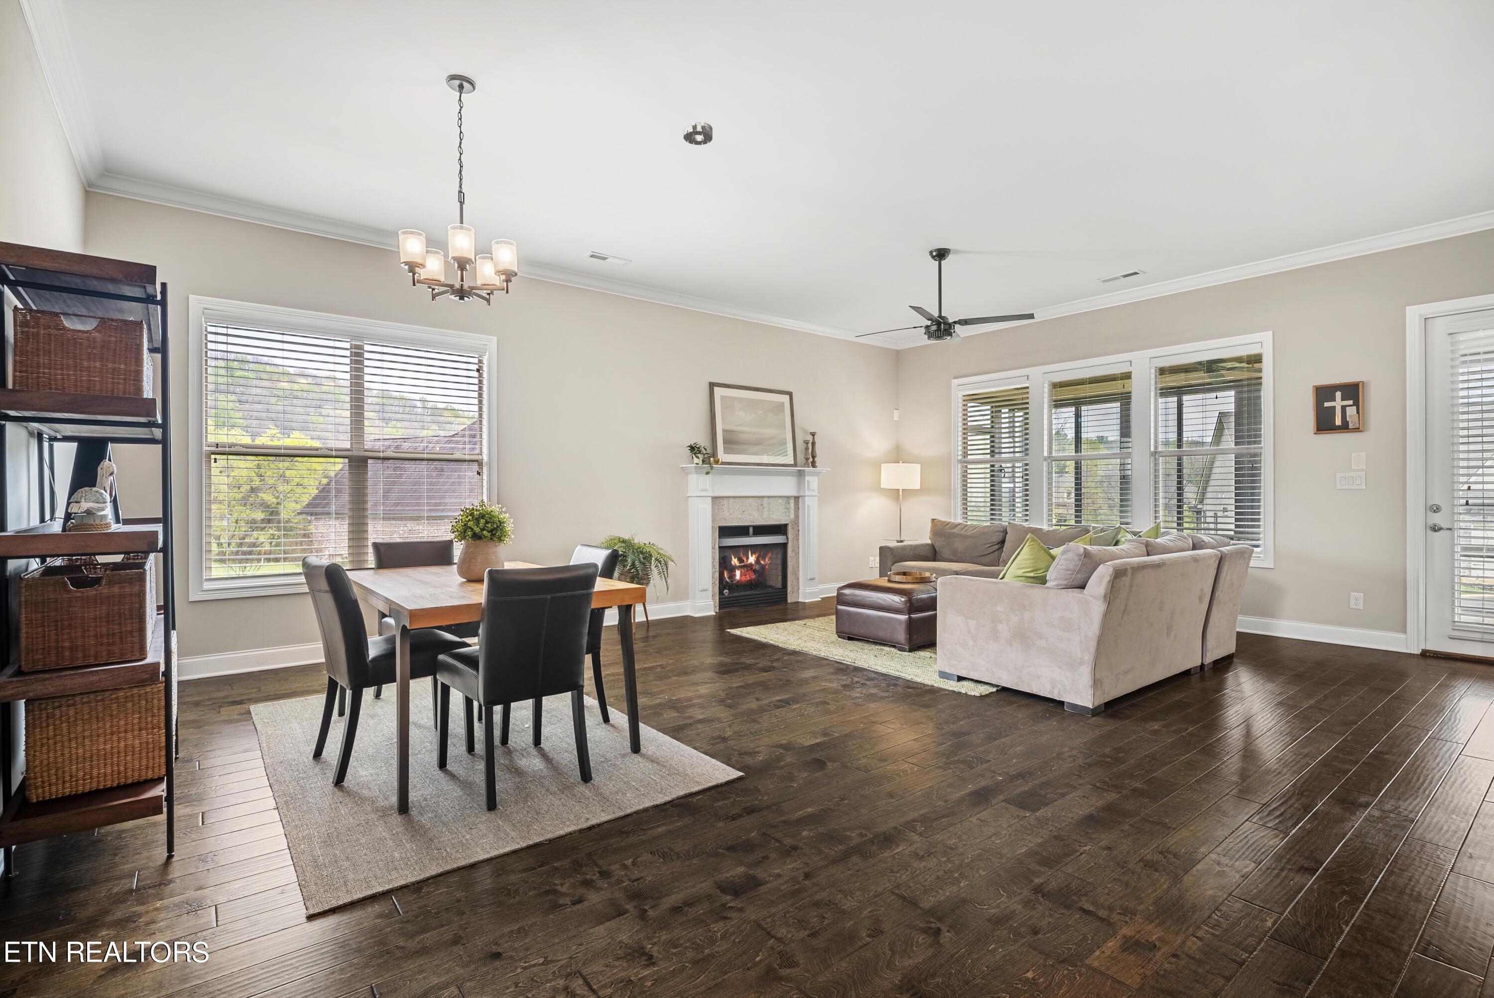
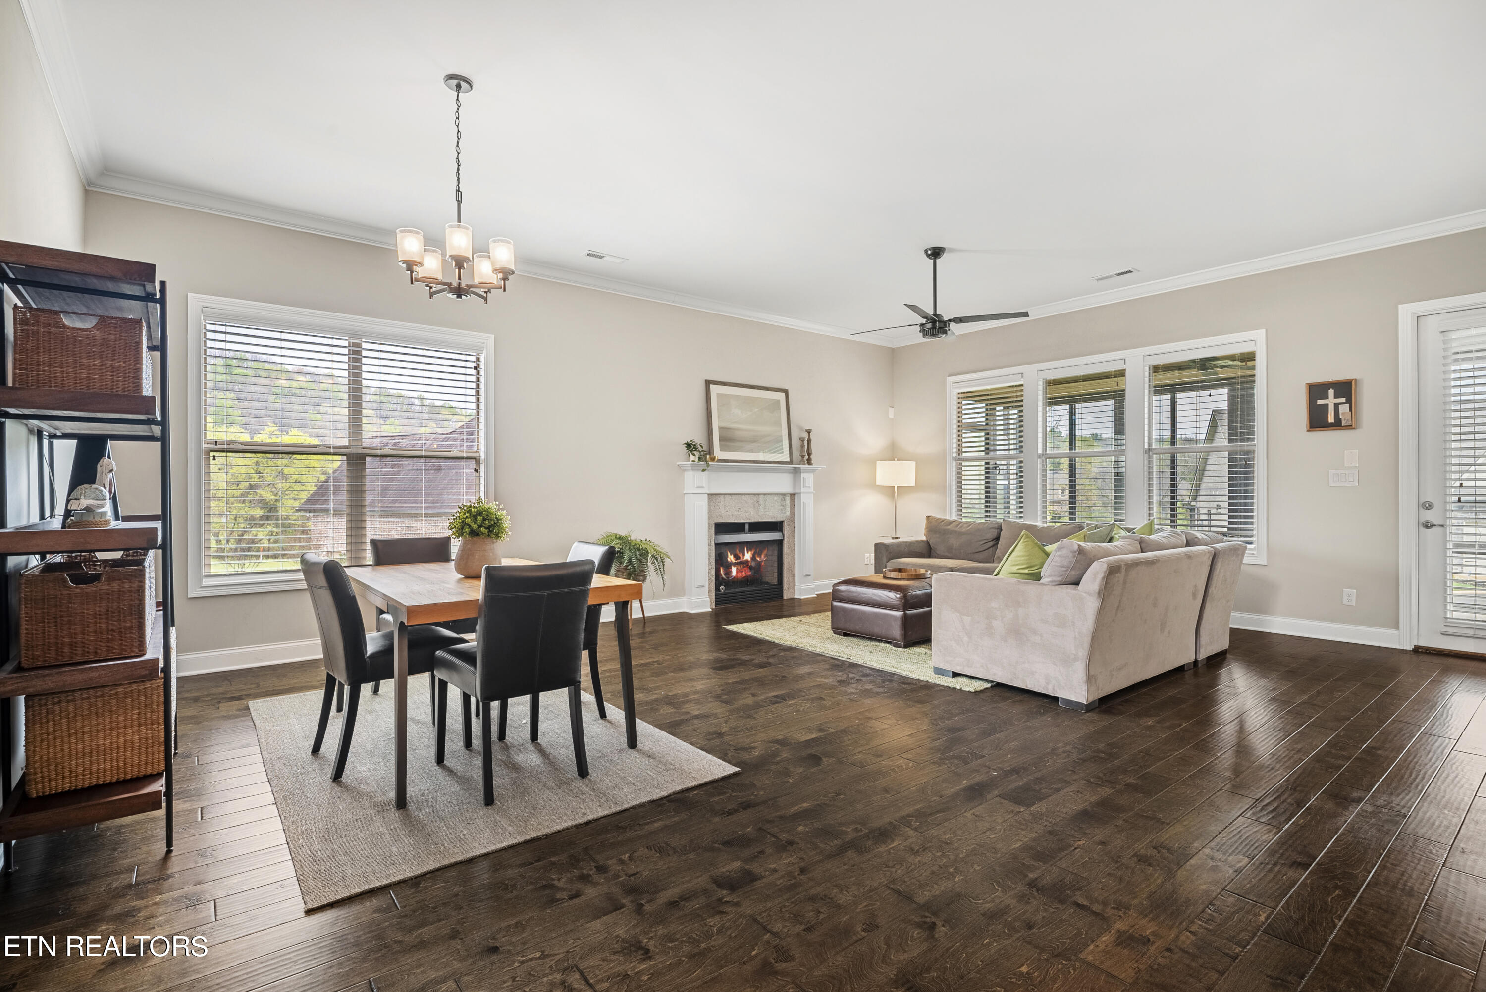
- smoke detector [682,120,714,146]
